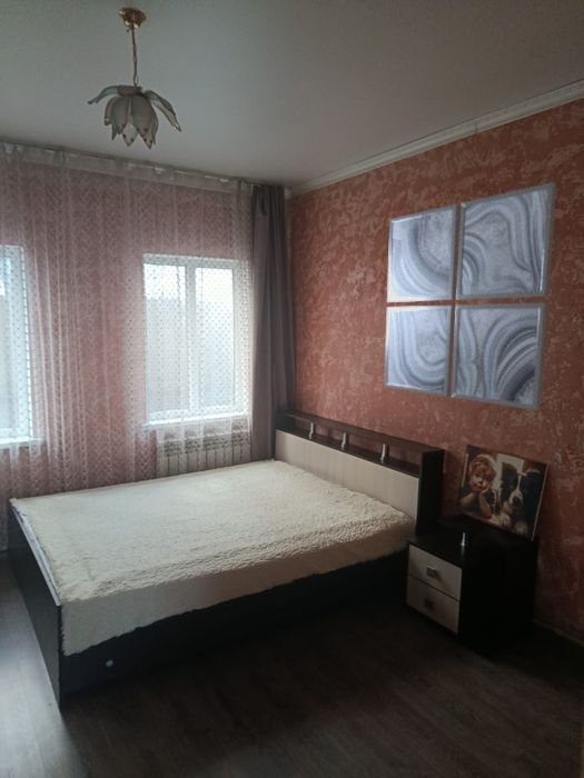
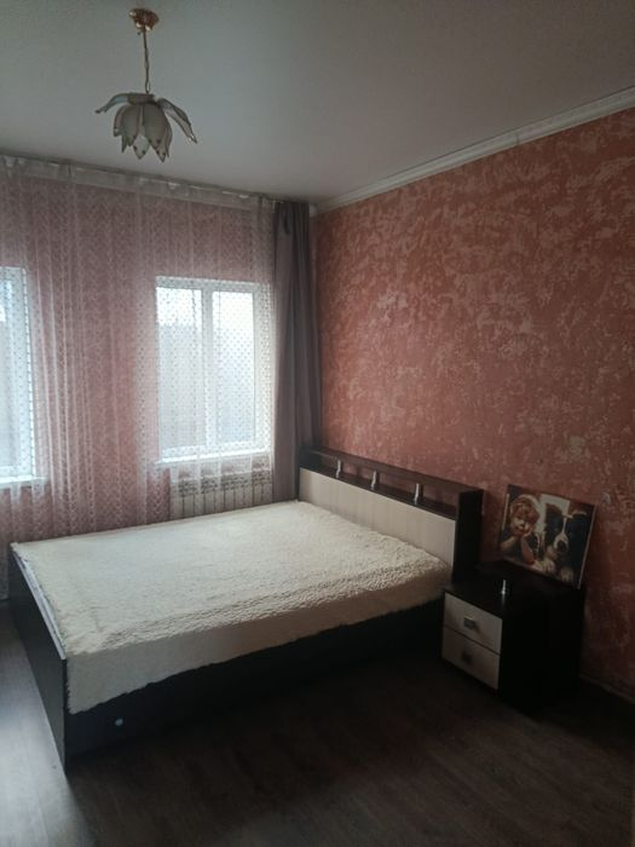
- wall art [383,181,557,411]
